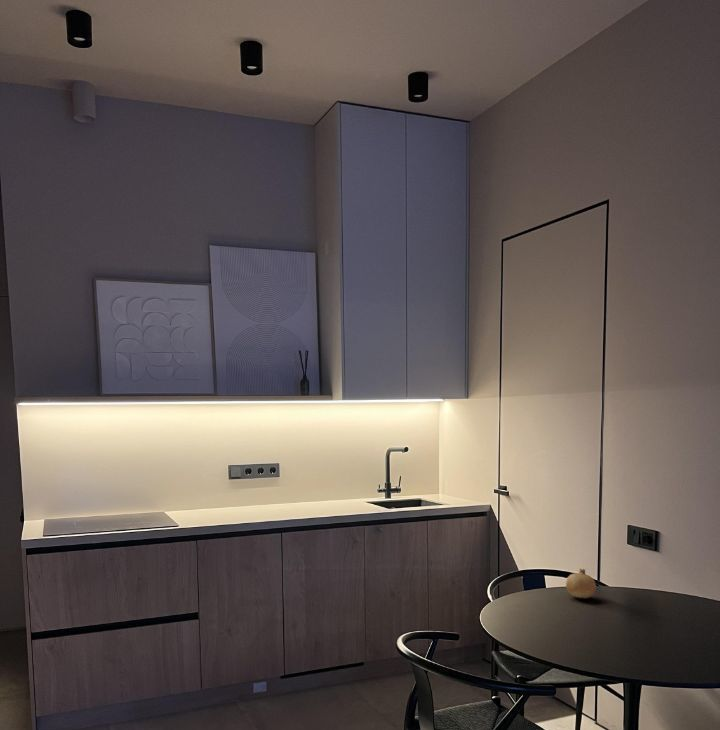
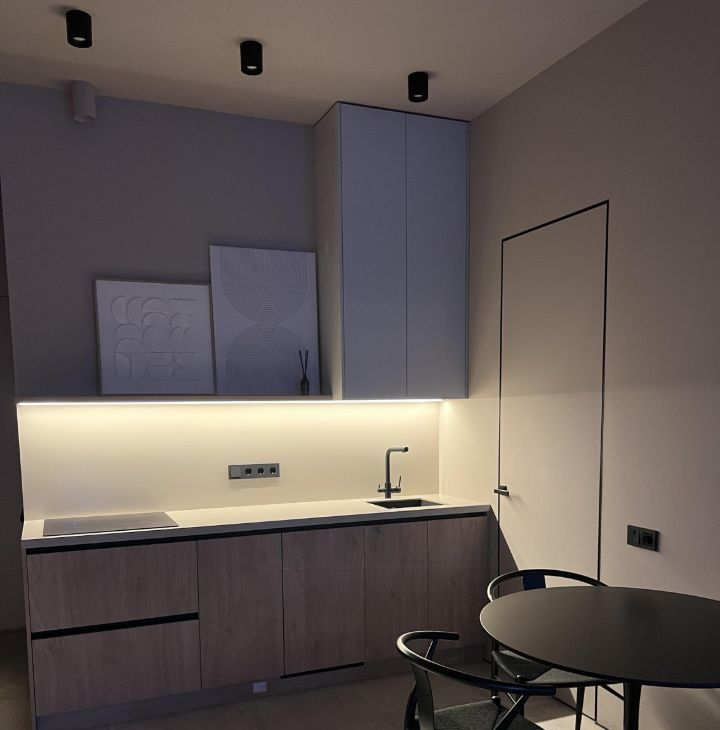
- fruit [565,568,597,599]
